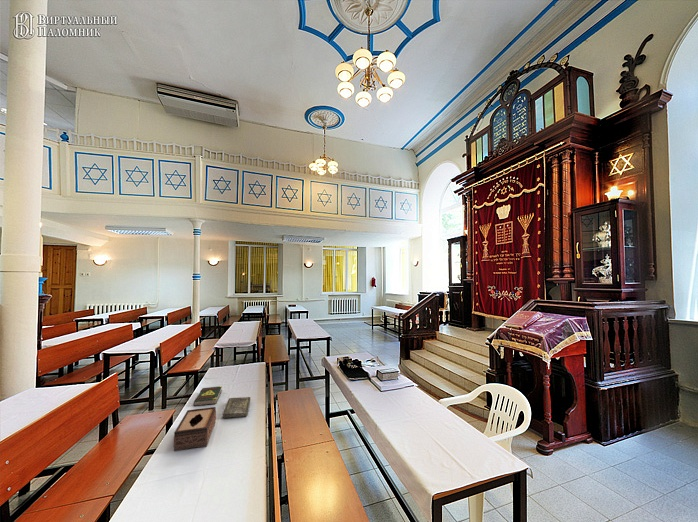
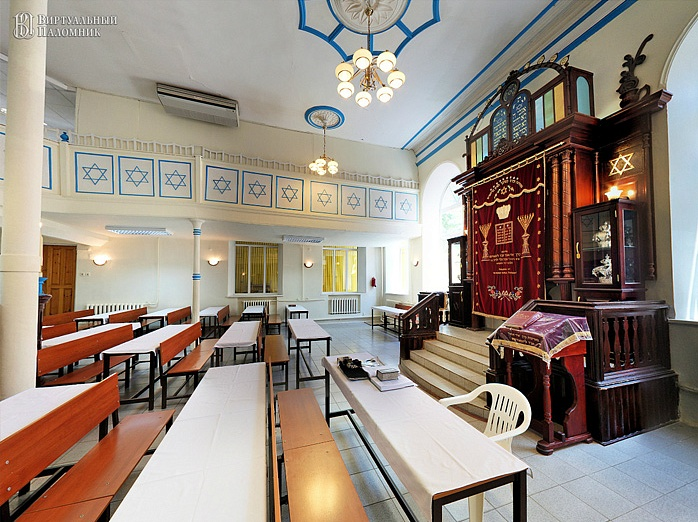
- book [193,385,223,407]
- book [222,396,251,419]
- tissue box [172,406,217,452]
